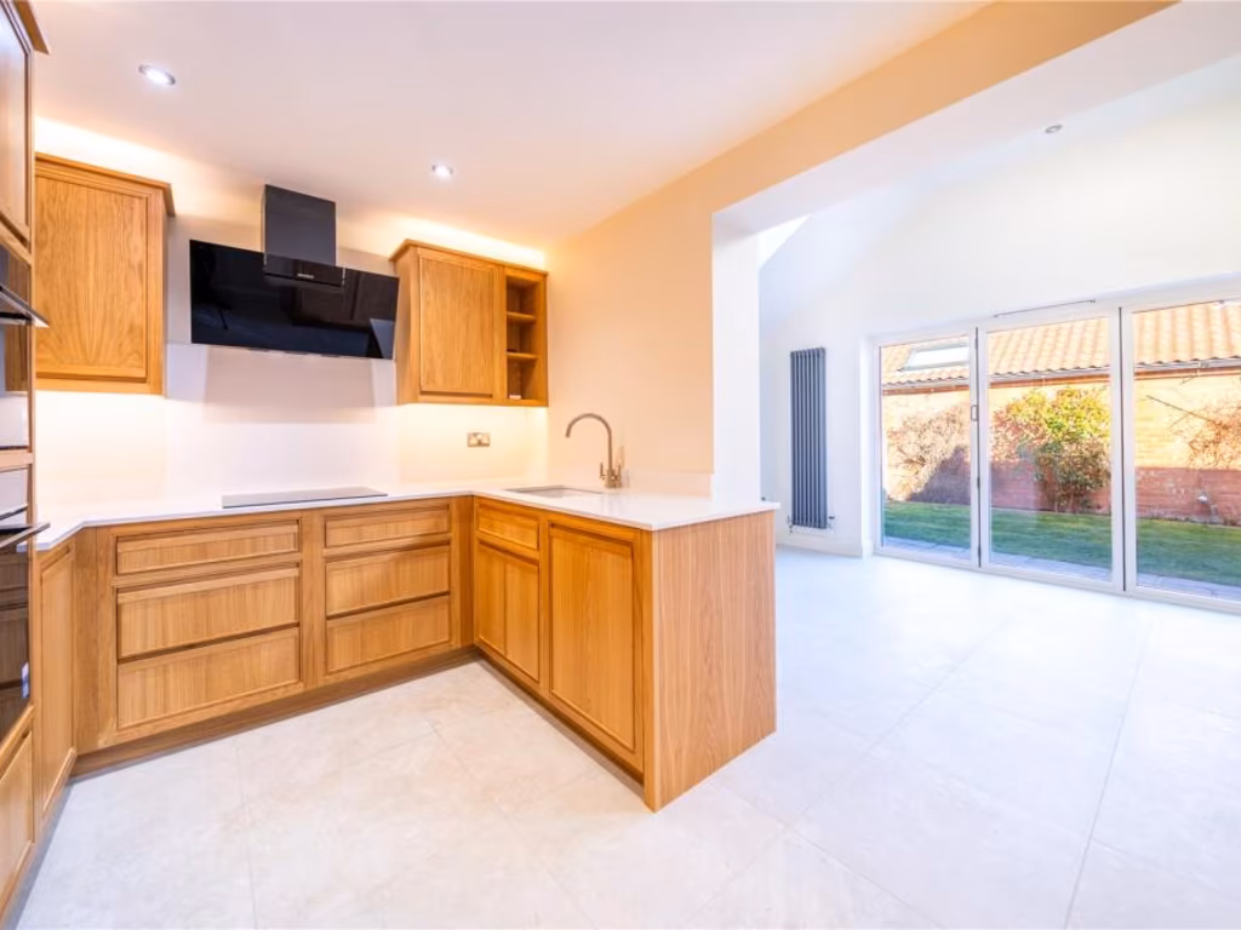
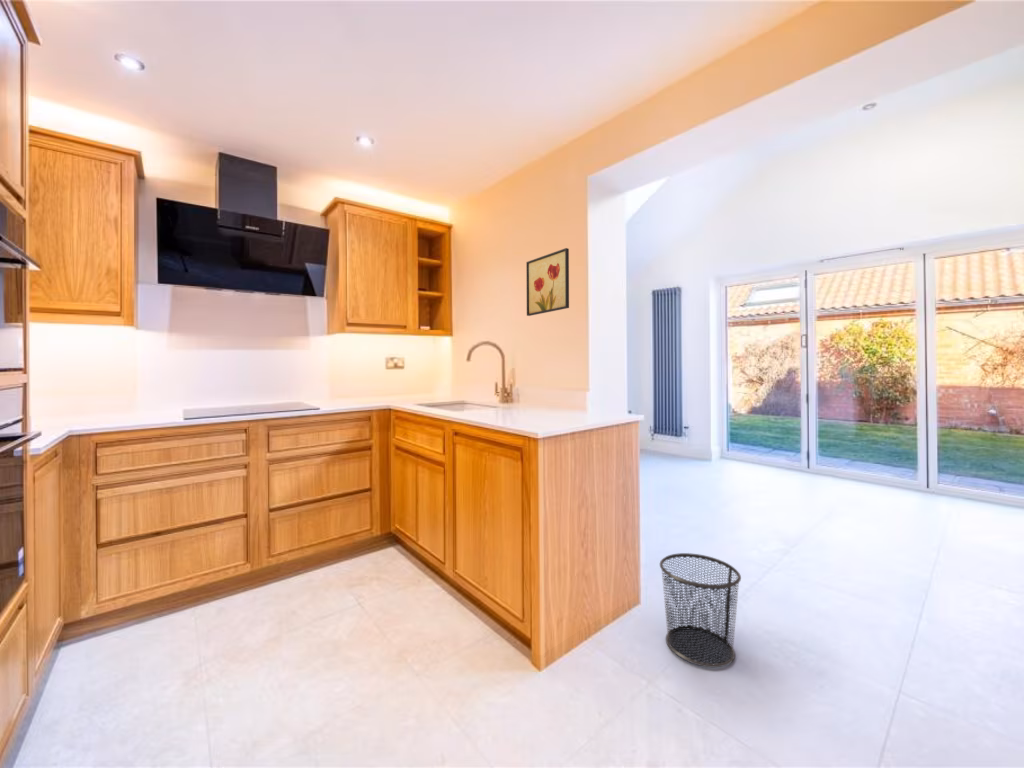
+ waste bin [659,552,742,668]
+ wall art [525,247,570,317]
